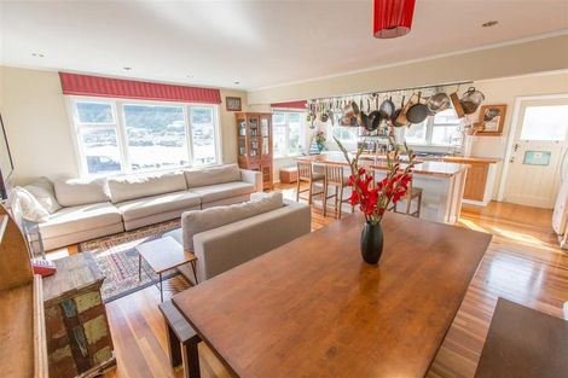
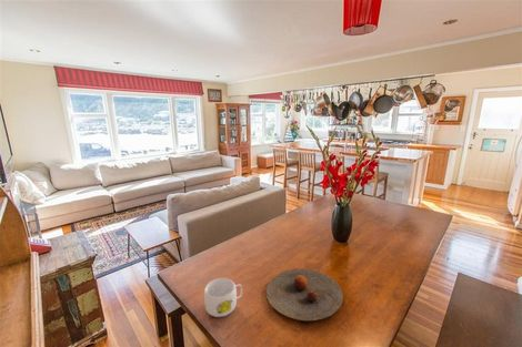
+ plate [265,268,344,322]
+ mug [203,277,243,318]
